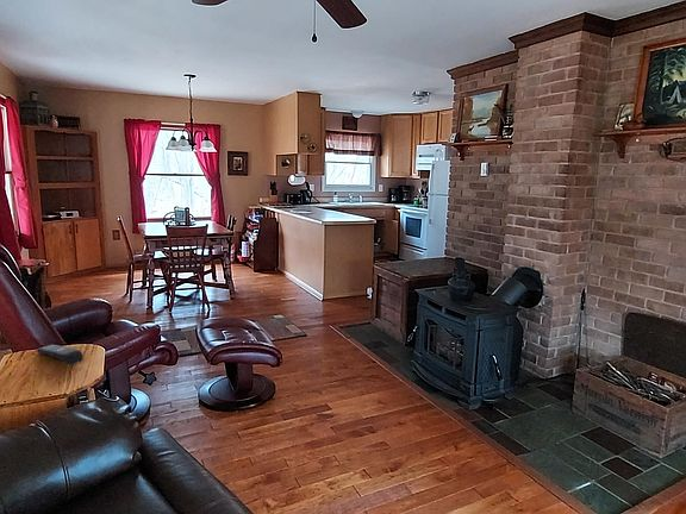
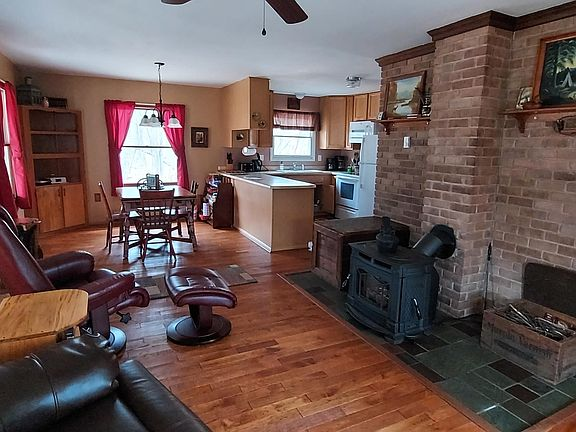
- remote control [36,344,83,365]
